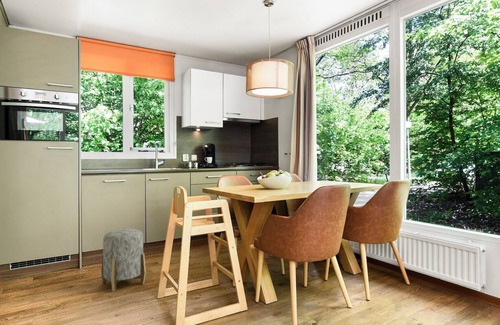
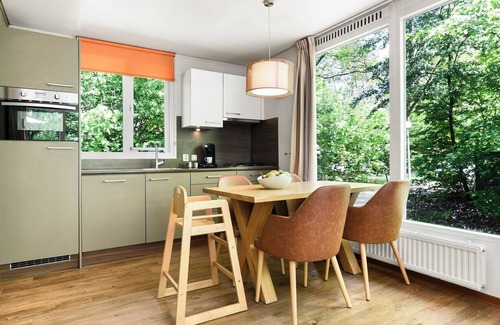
- stool [100,228,147,292]
